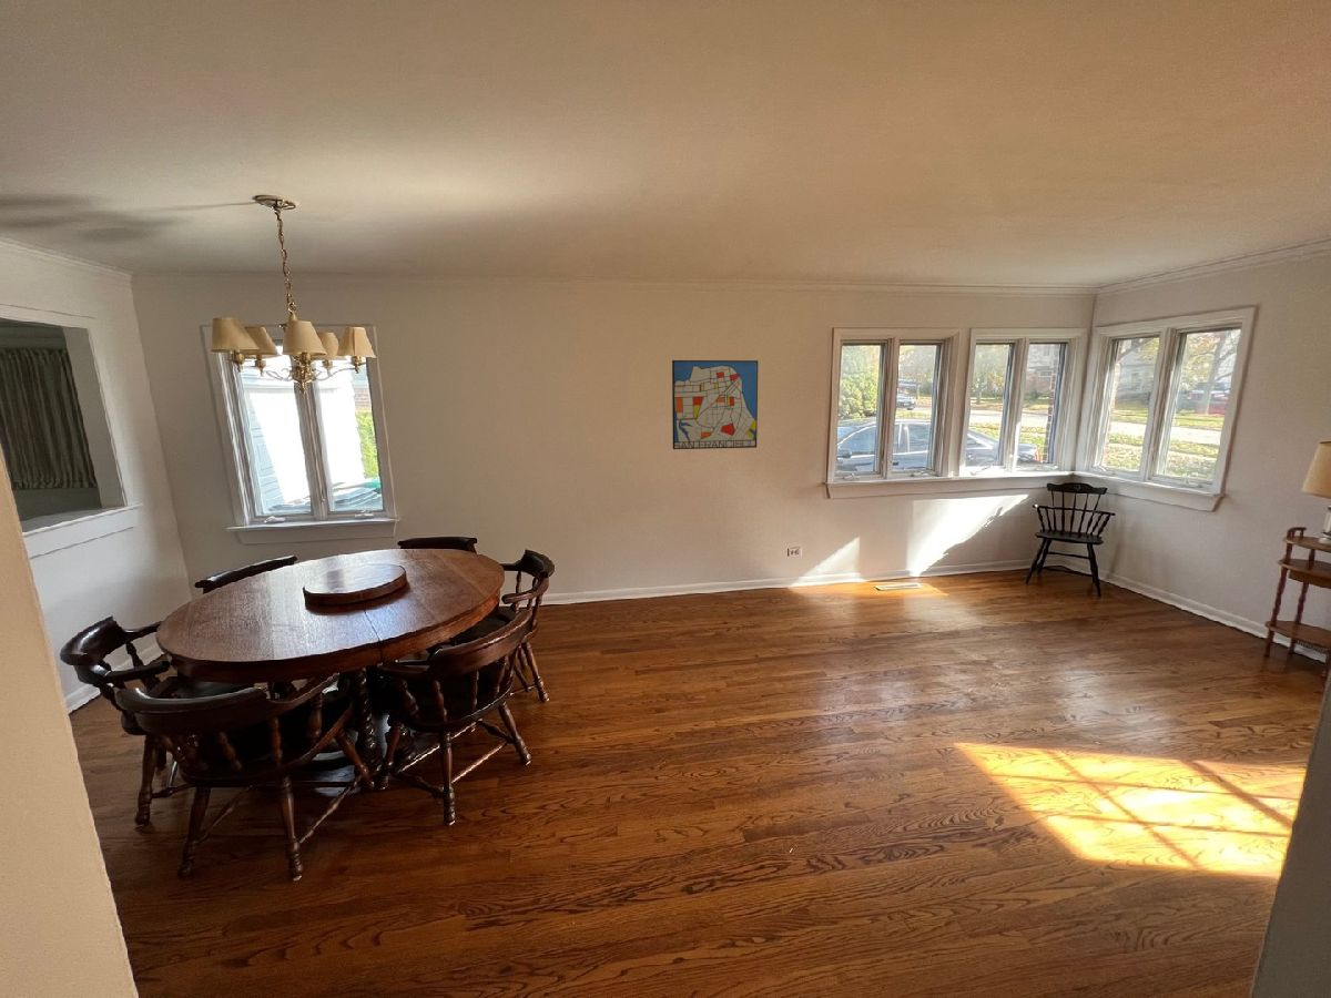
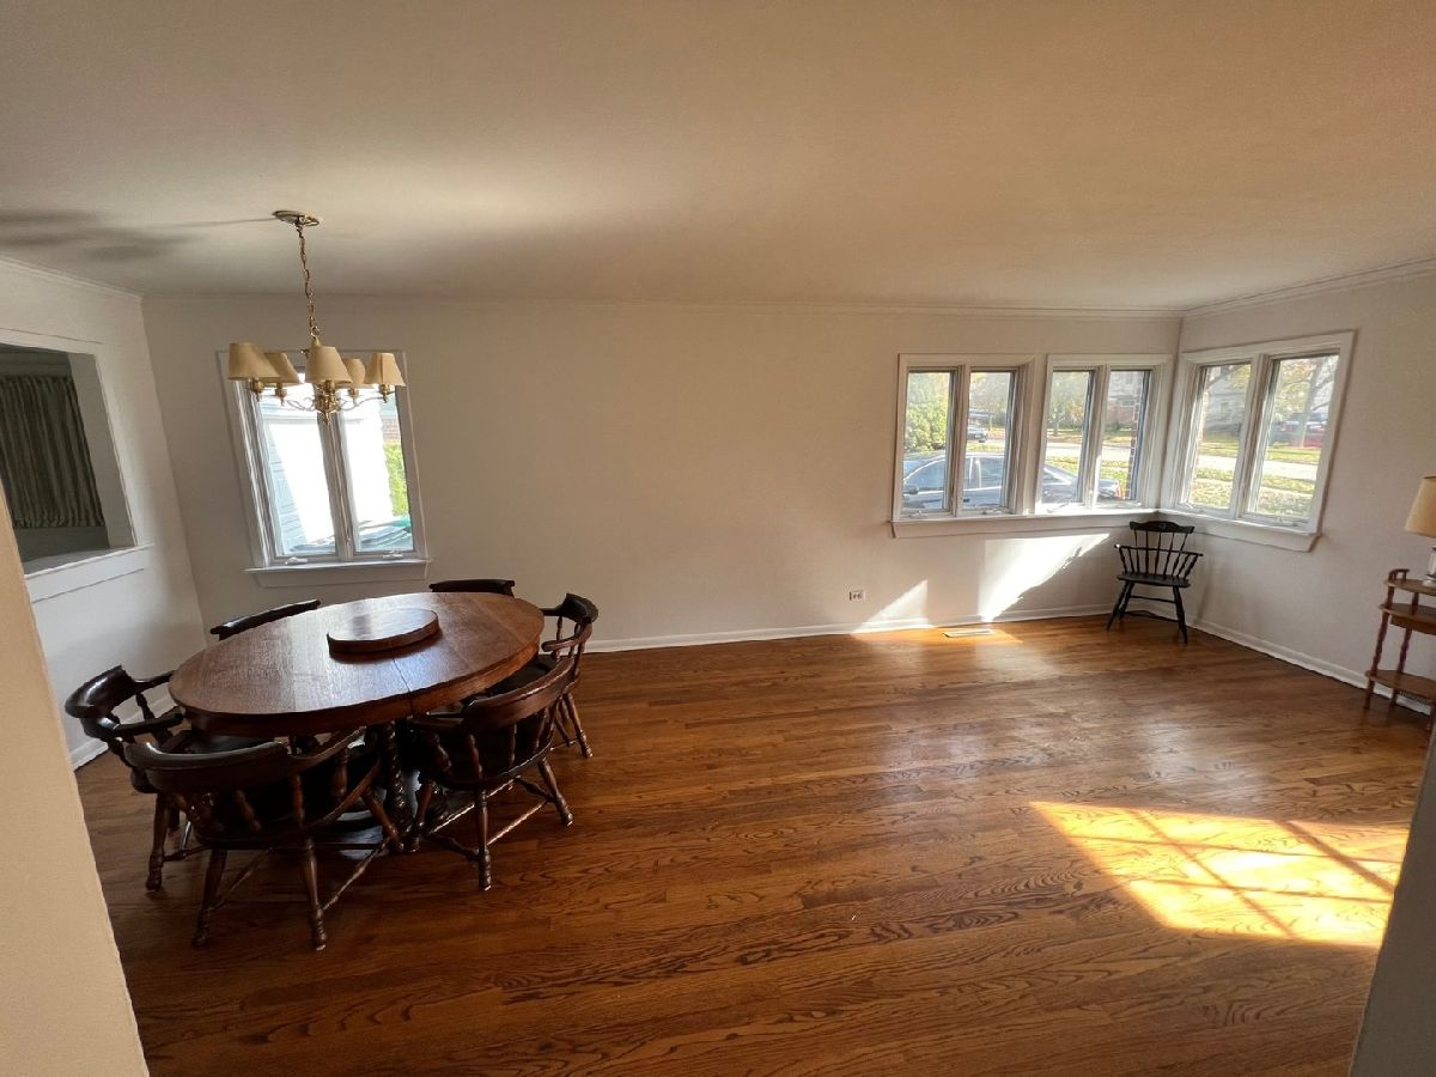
- wall art [671,359,760,450]
